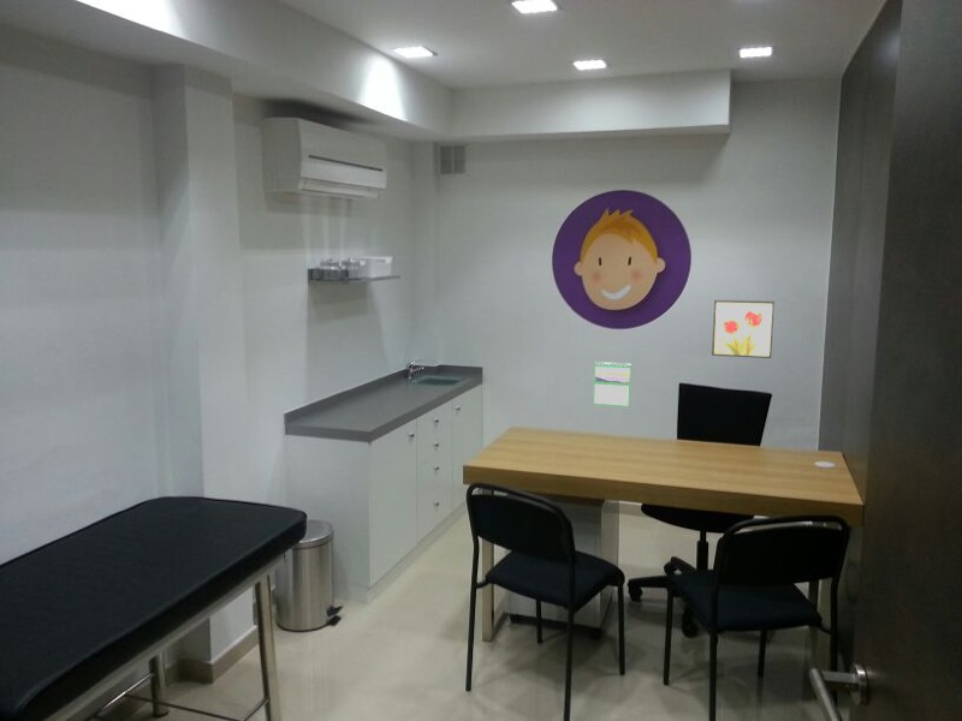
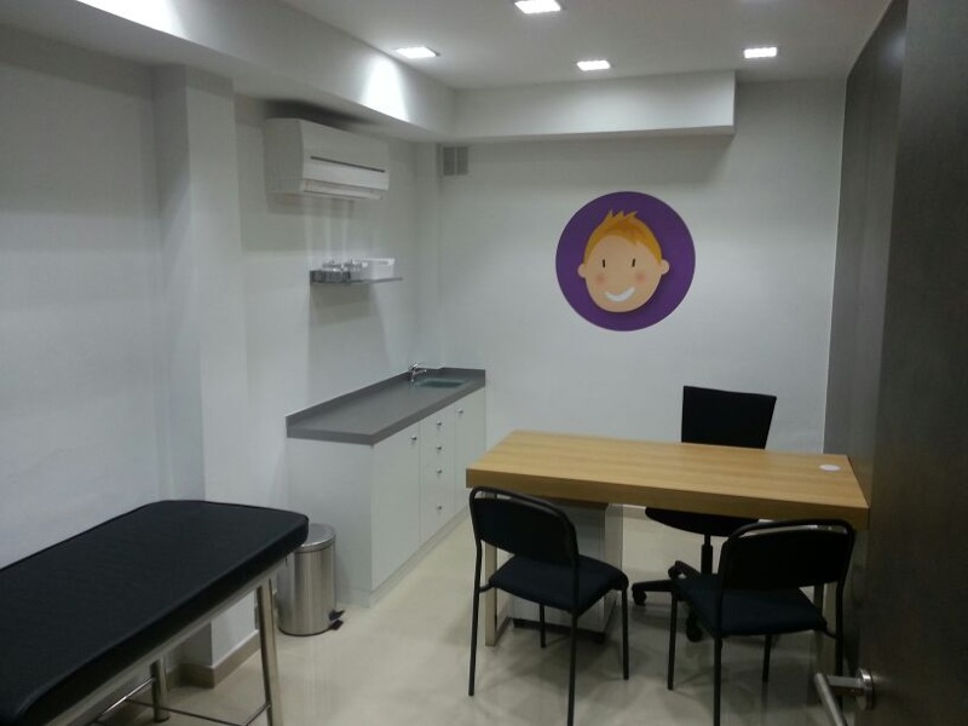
- calendar [592,360,633,409]
- wall art [711,299,776,359]
